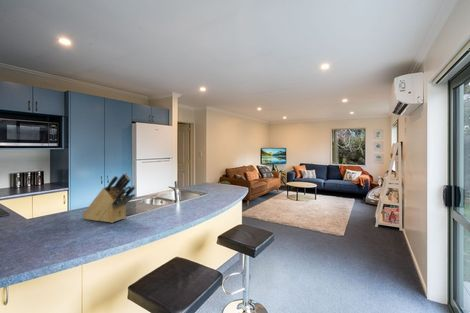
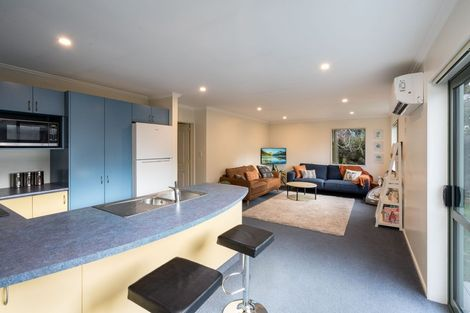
- knife block [81,172,136,224]
